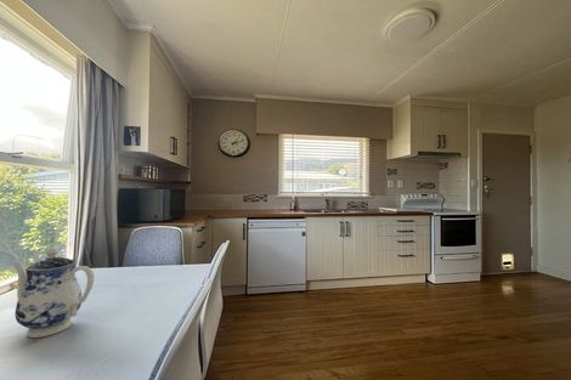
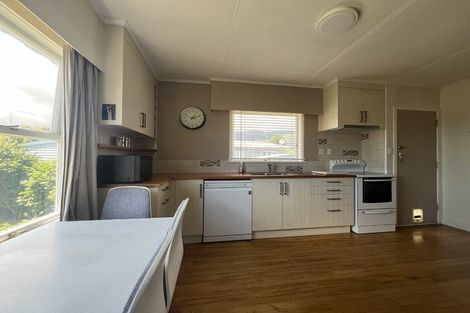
- teapot [10,246,95,339]
